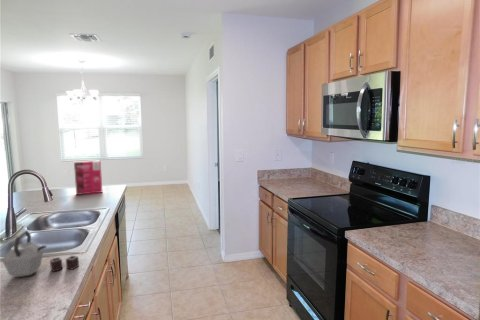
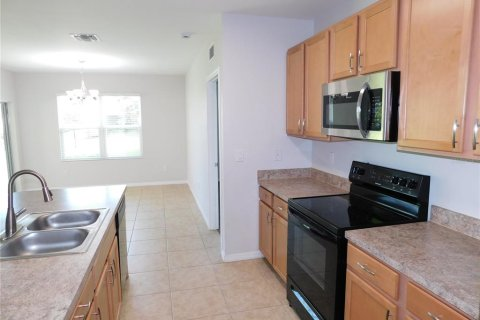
- cereal box [73,159,103,196]
- kettle [1,229,80,278]
